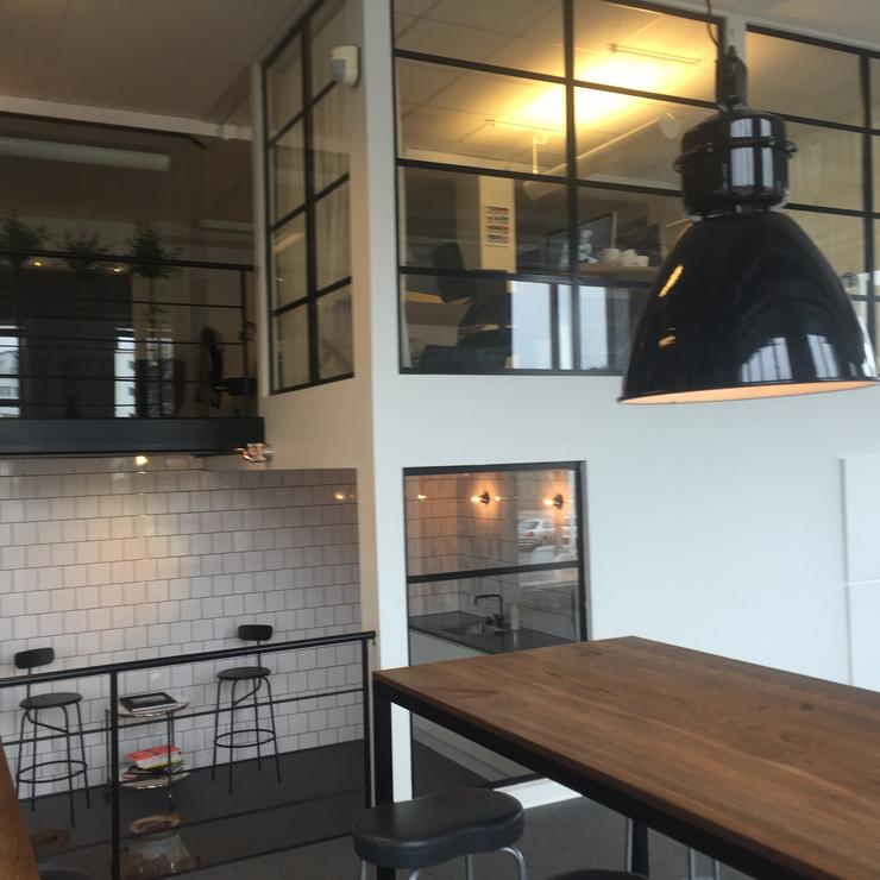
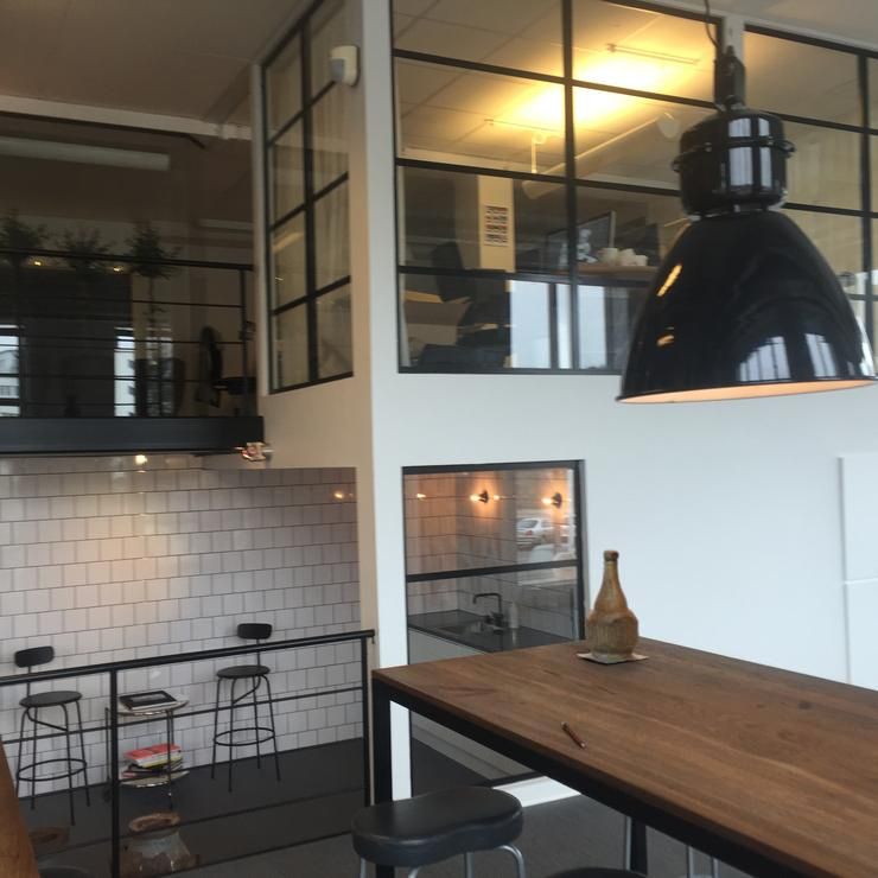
+ bottle [577,548,649,664]
+ pen [561,721,586,747]
